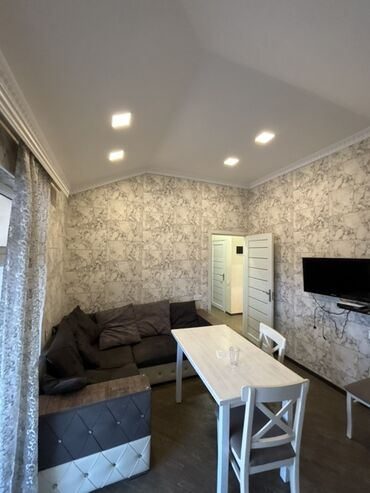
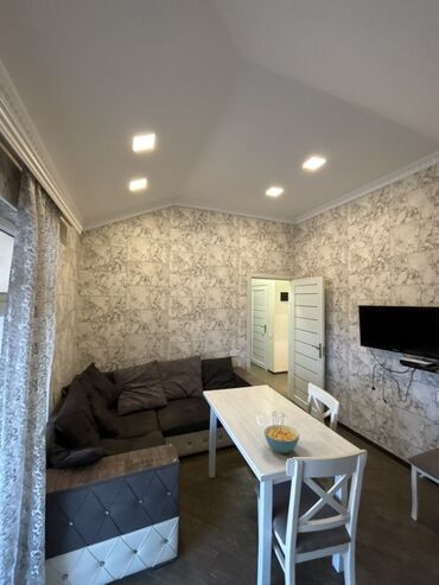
+ cereal bowl [263,424,300,453]
